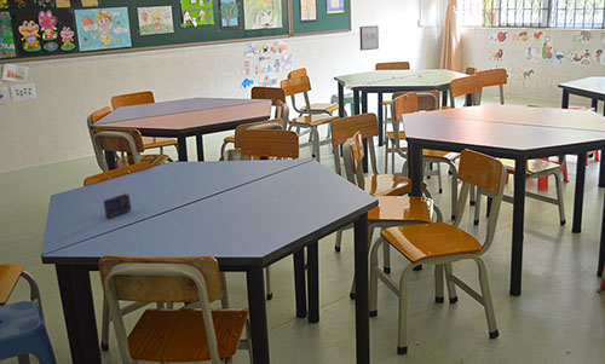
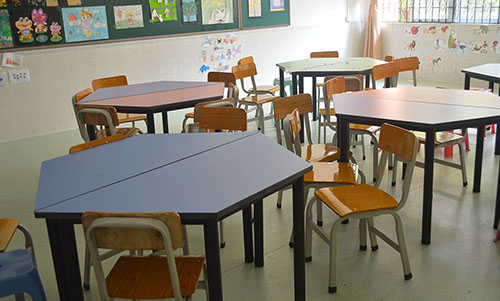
- wall art [358,24,380,52]
- crayon box [103,192,132,220]
